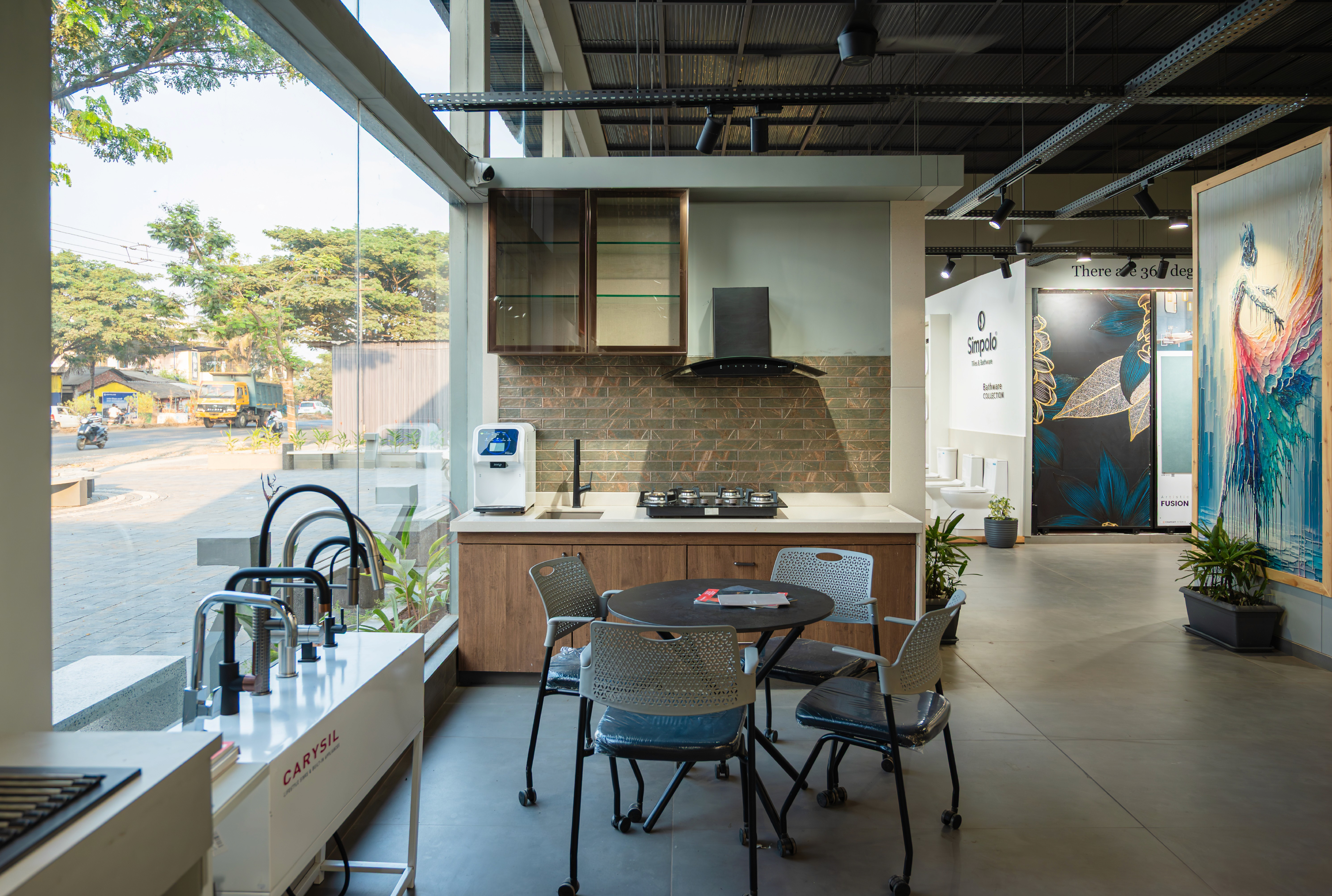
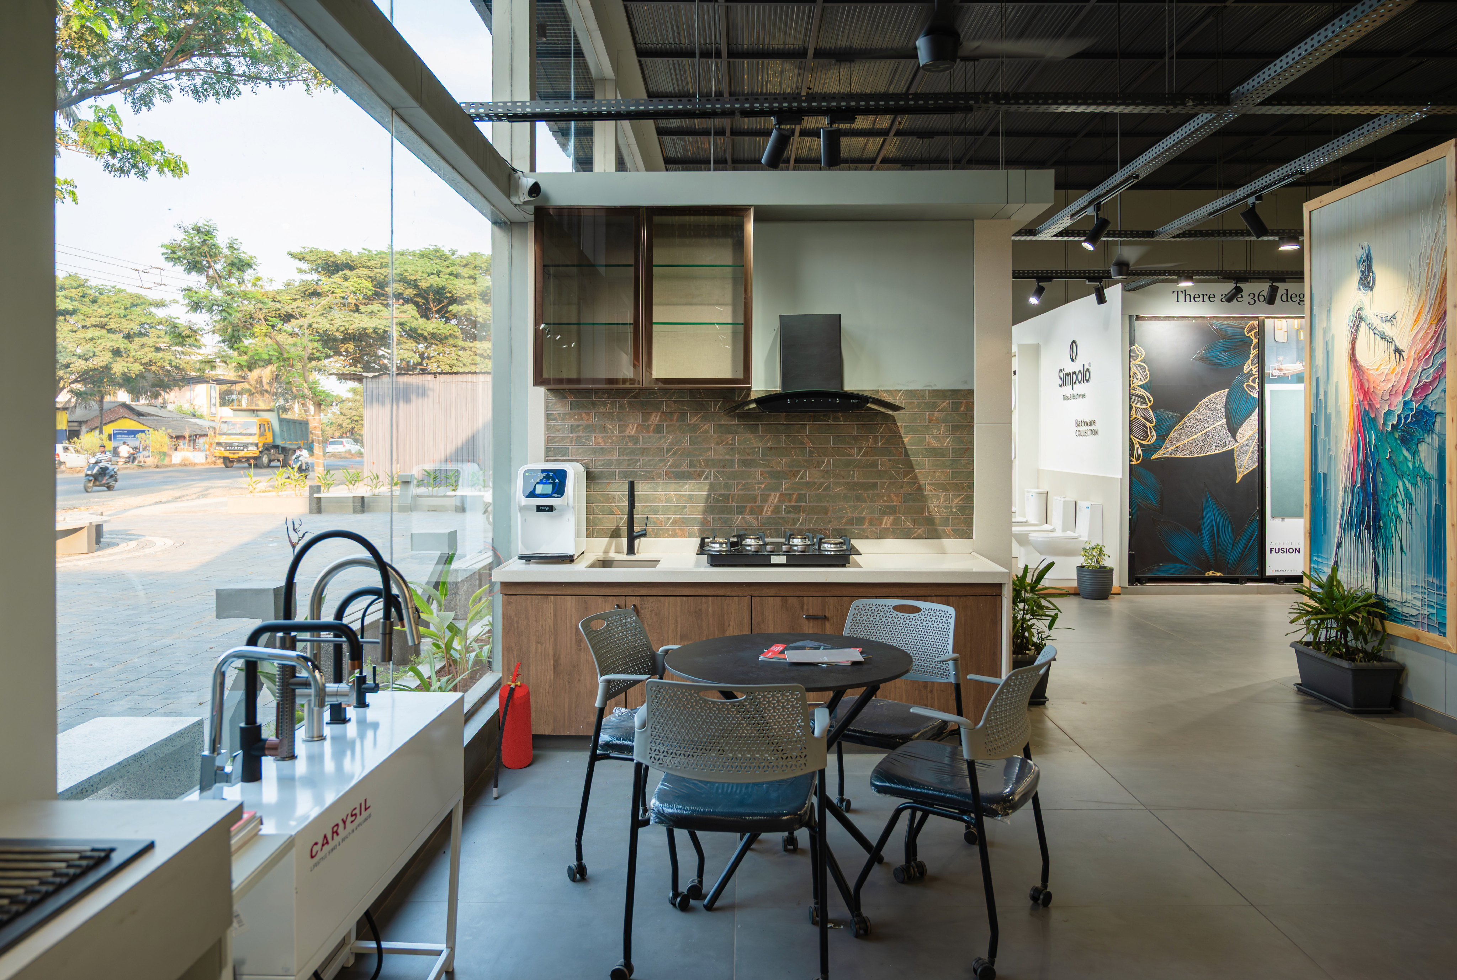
+ fire extinguisher [492,662,533,797]
